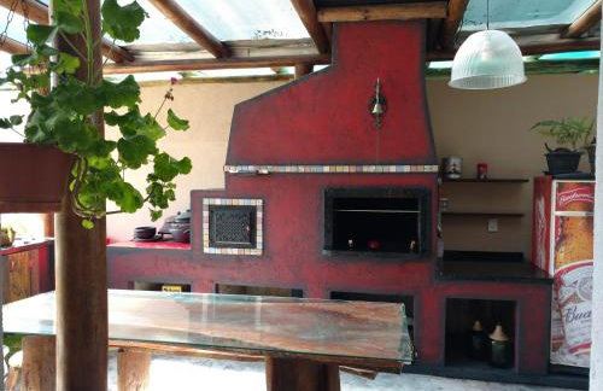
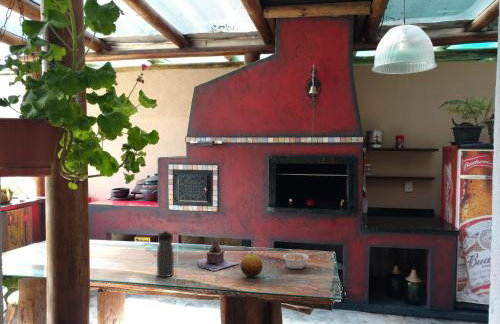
+ fruit [239,253,264,278]
+ water bottle [156,229,175,278]
+ teapot [196,239,240,273]
+ legume [280,252,310,270]
